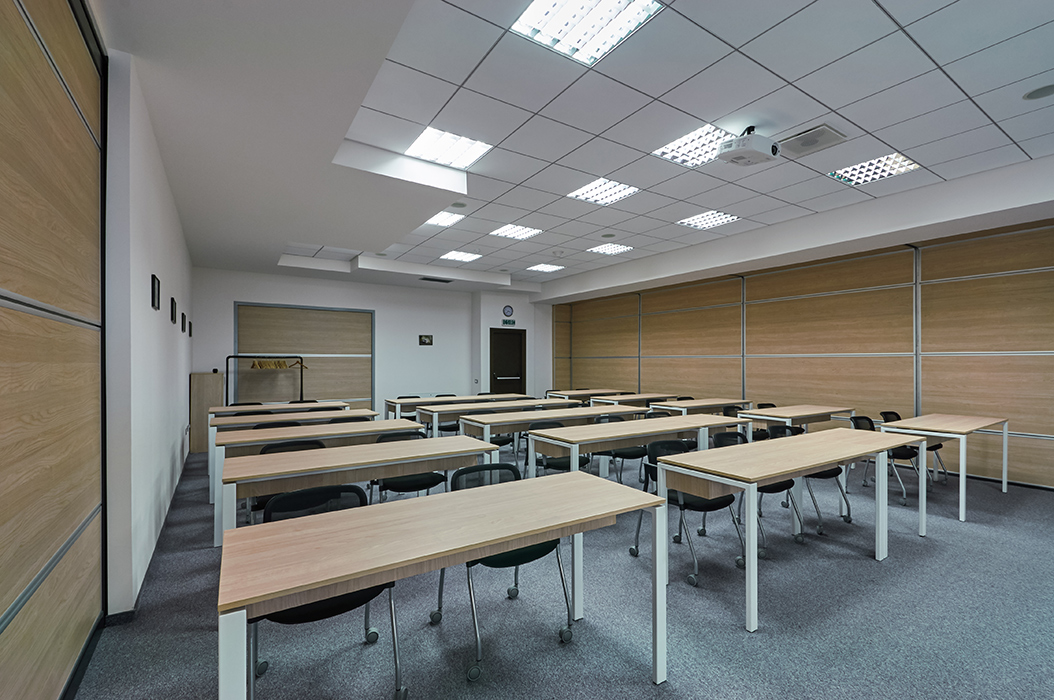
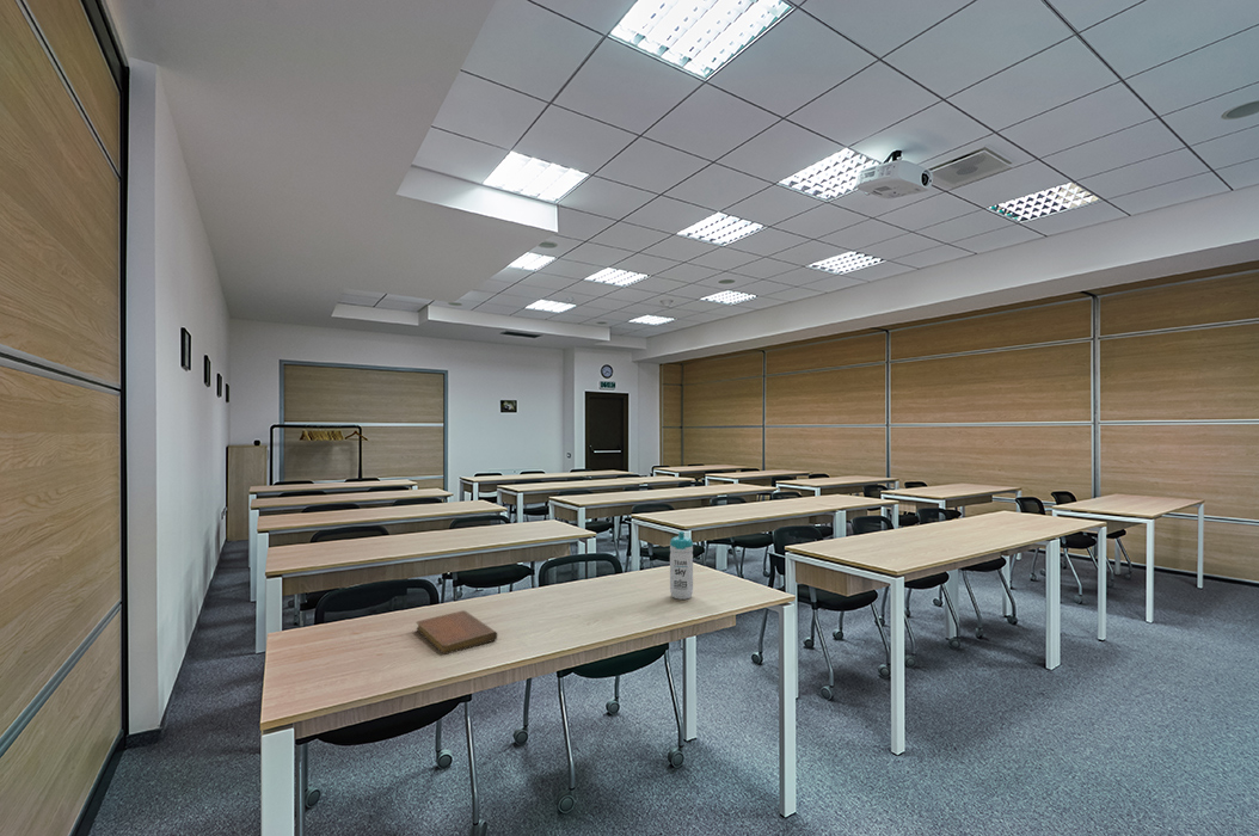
+ notebook [414,609,498,656]
+ water bottle [669,530,694,601]
